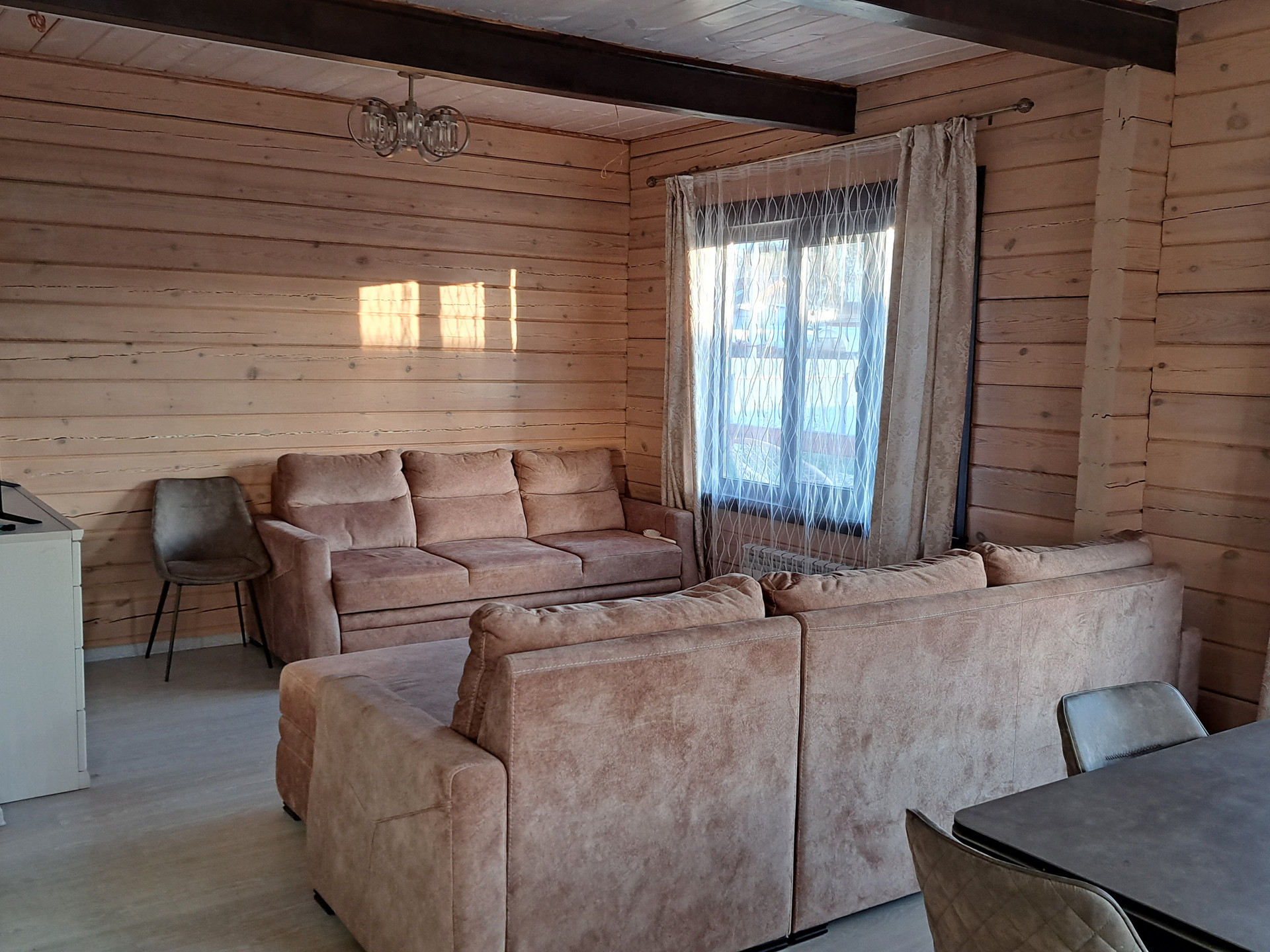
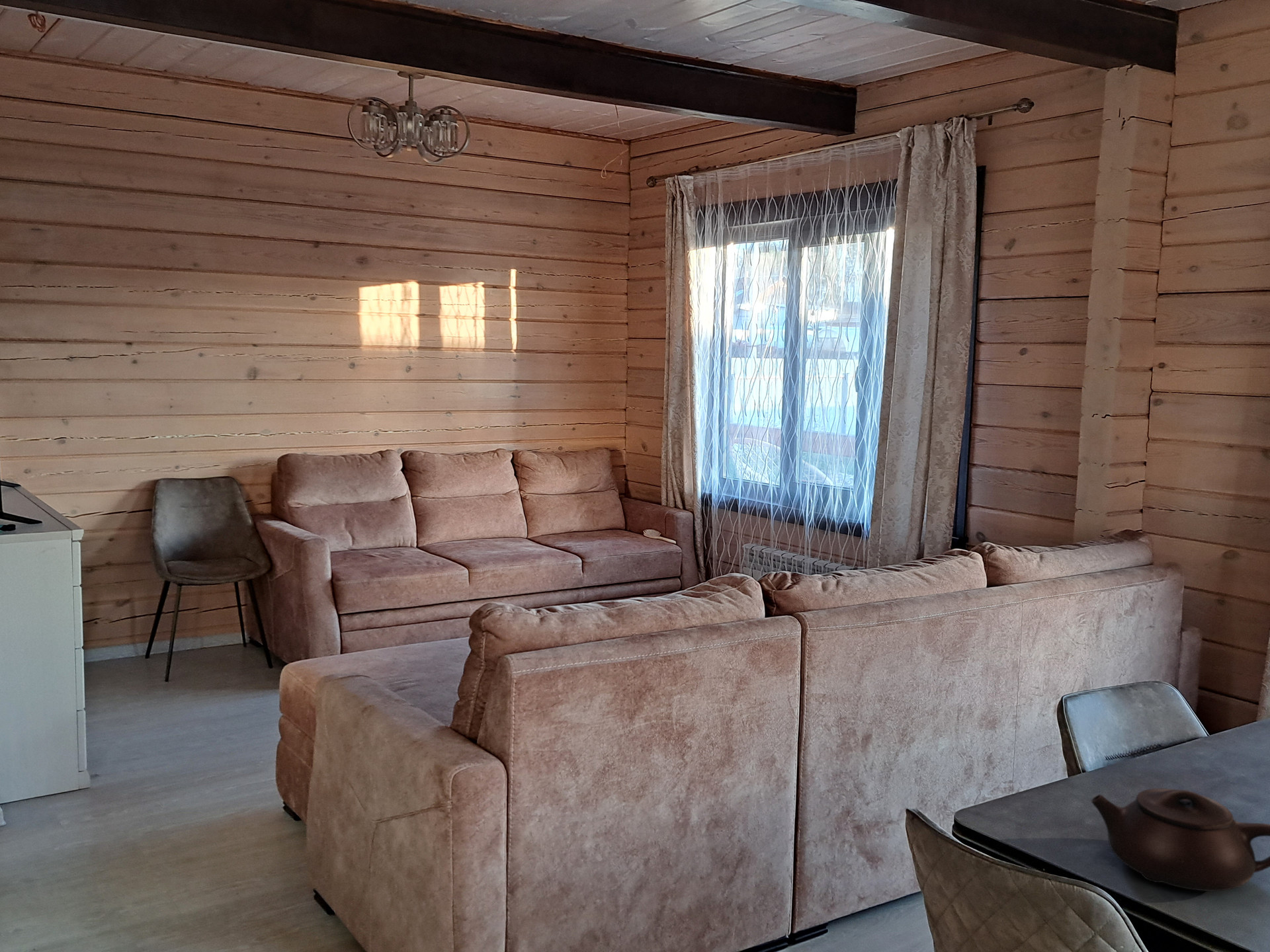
+ teapot [1091,787,1270,892]
